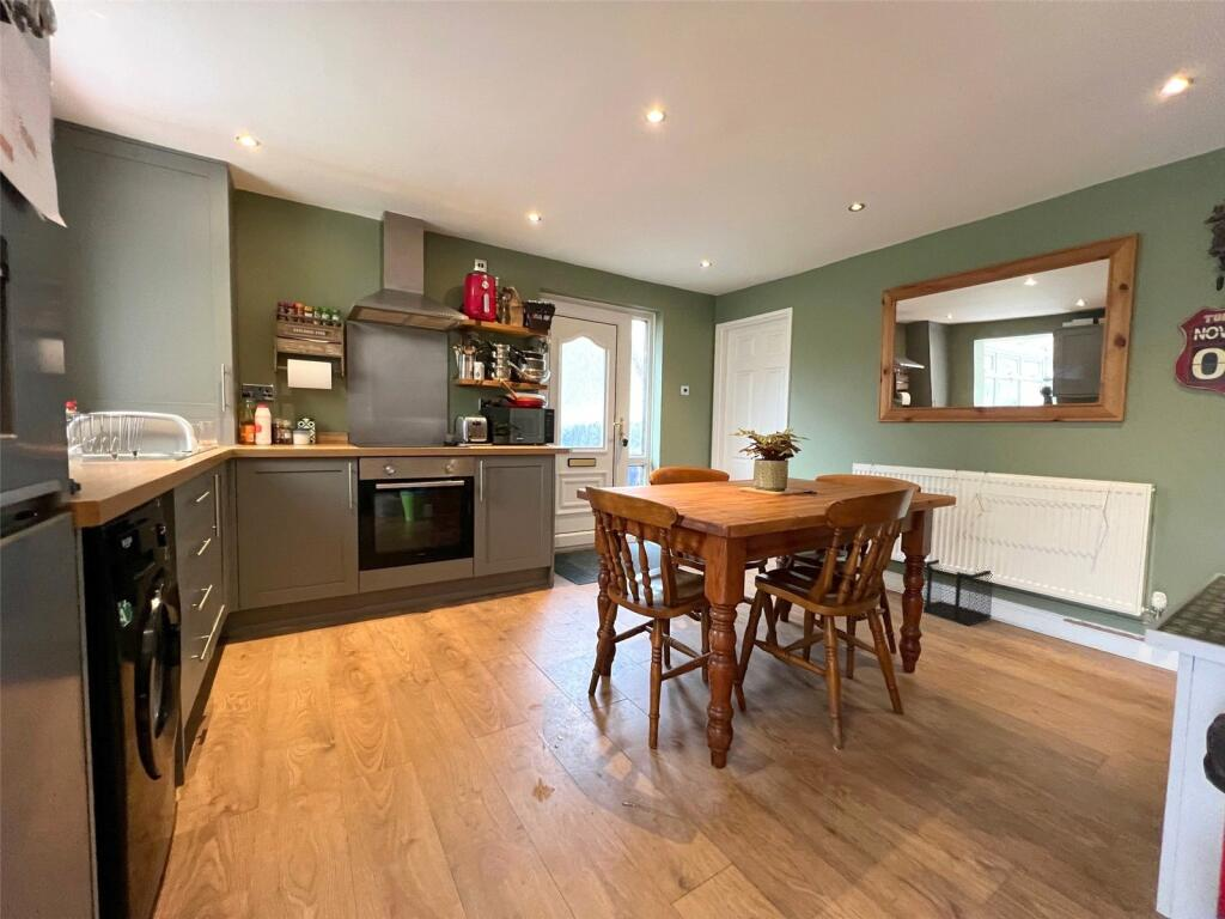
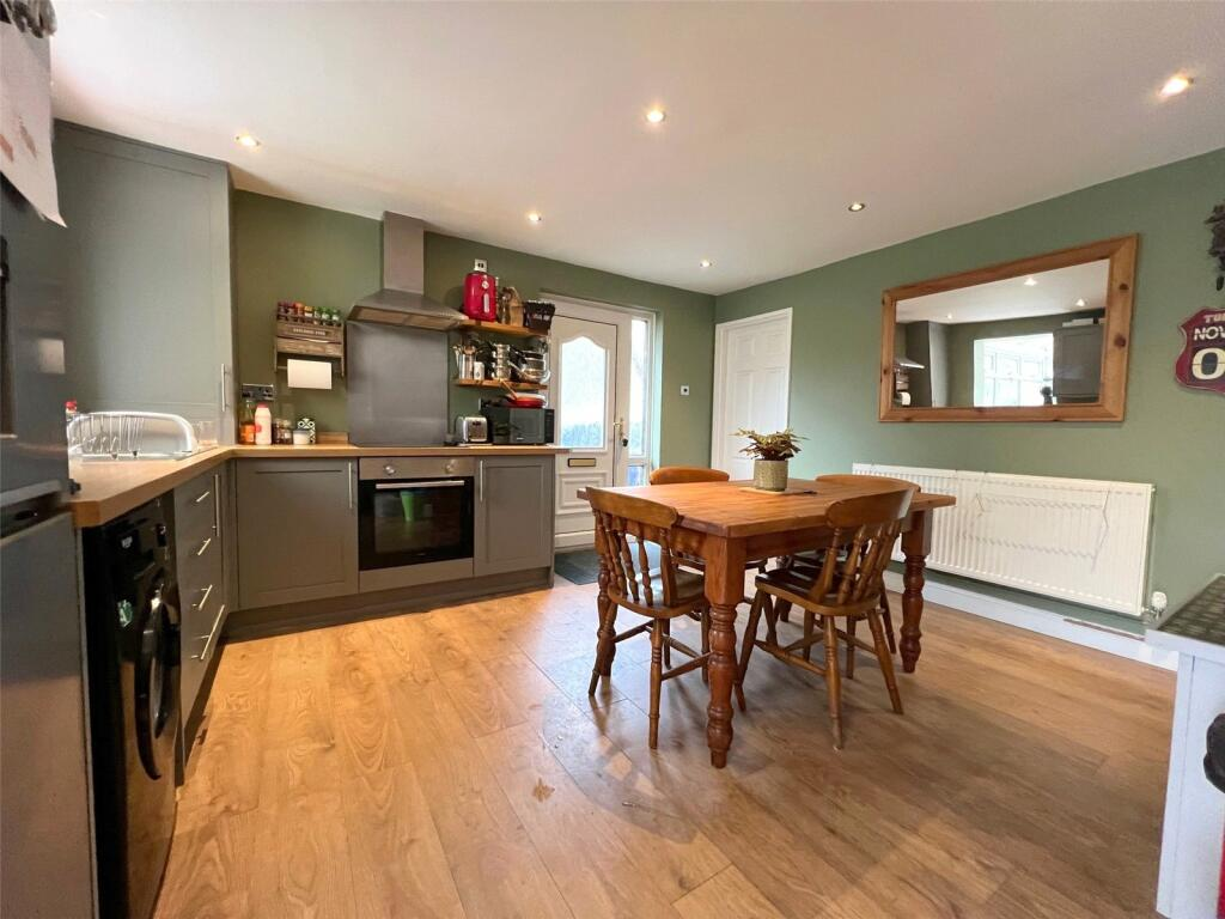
- wastebasket [922,558,994,627]
